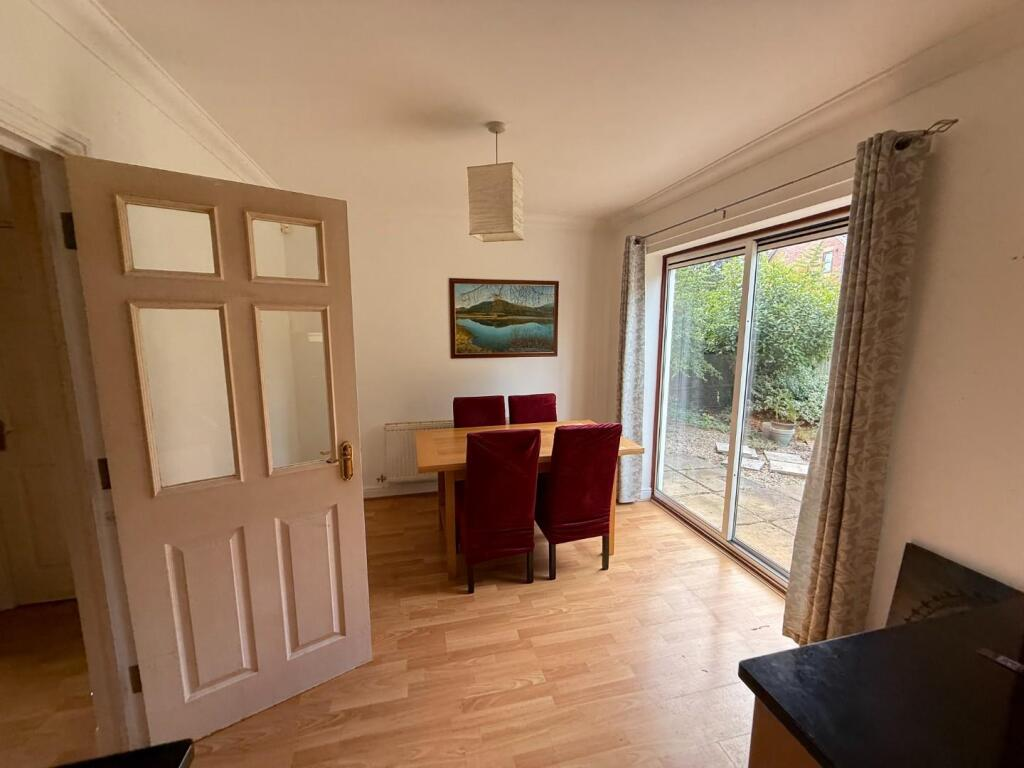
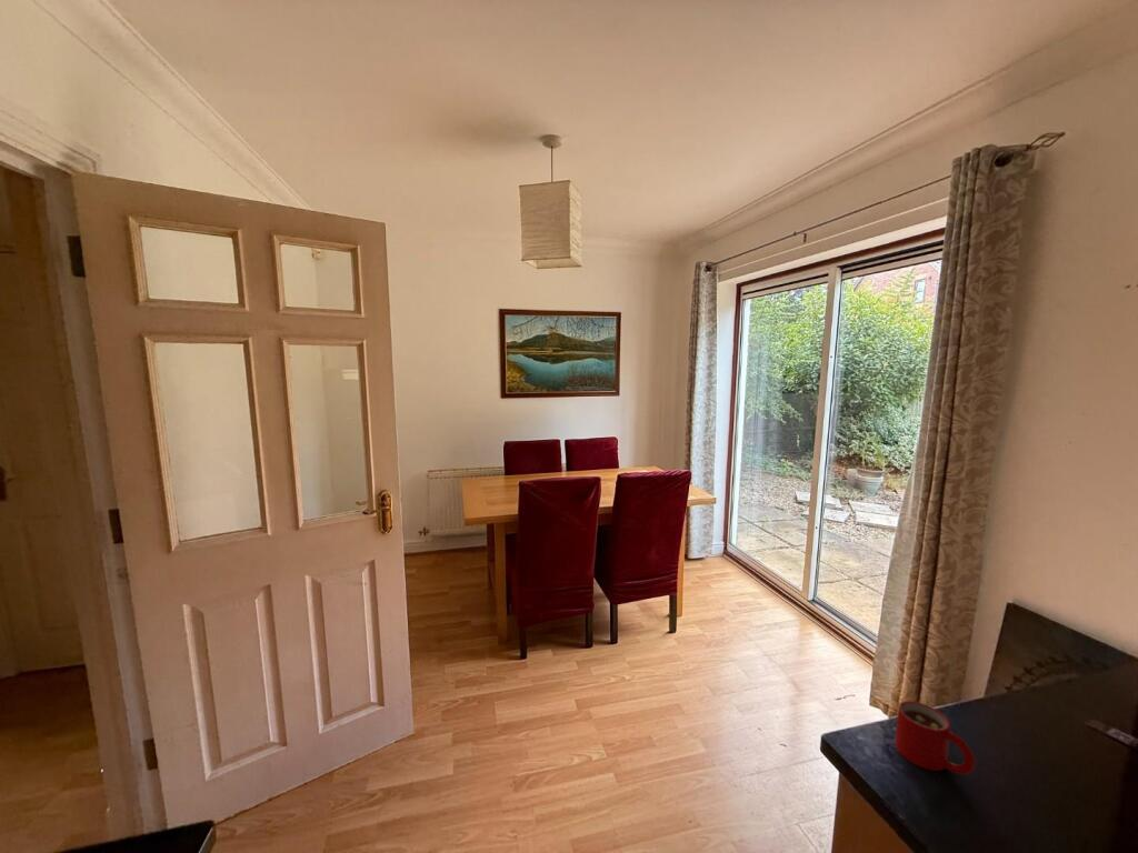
+ mug [894,700,977,775]
